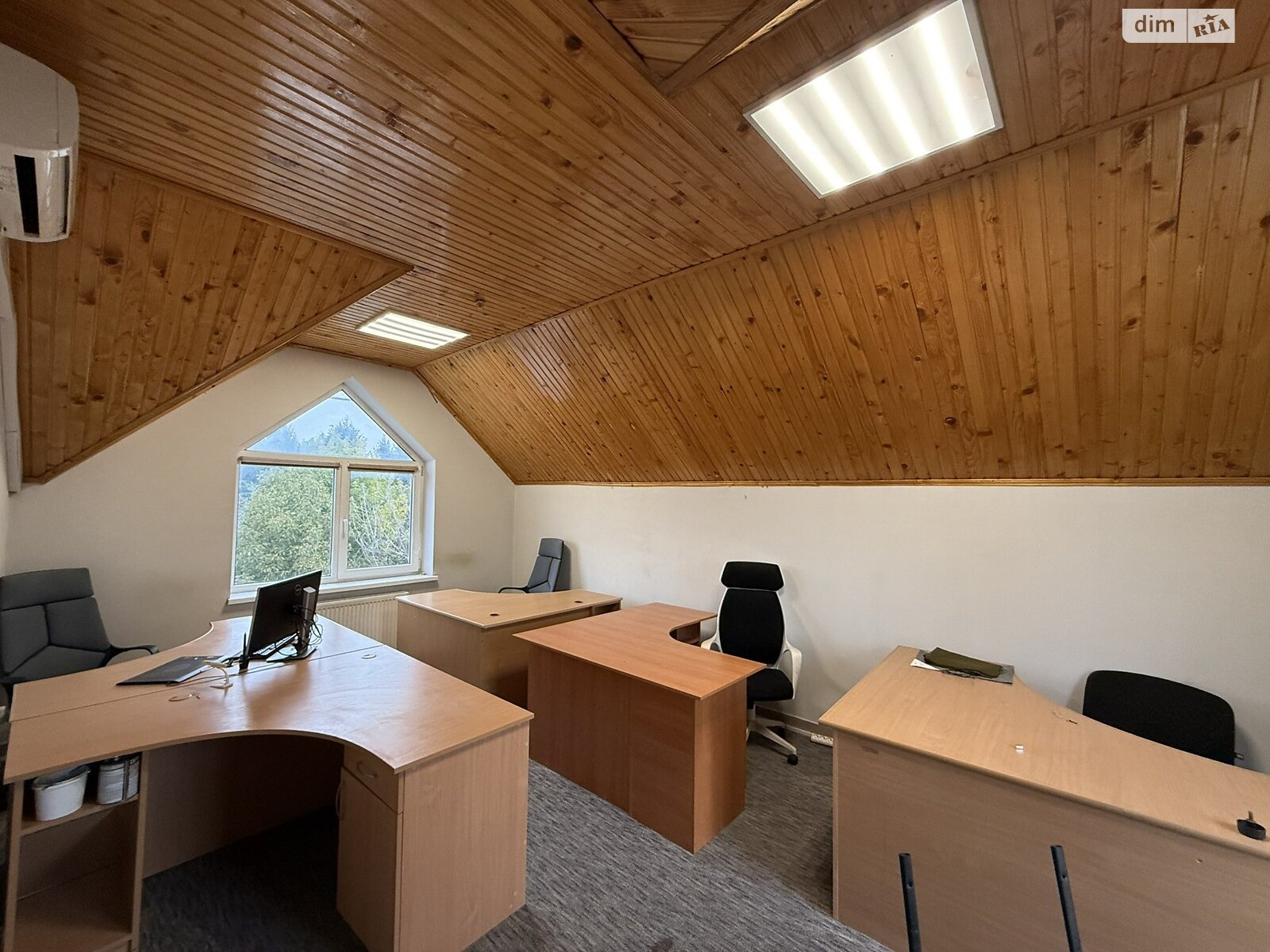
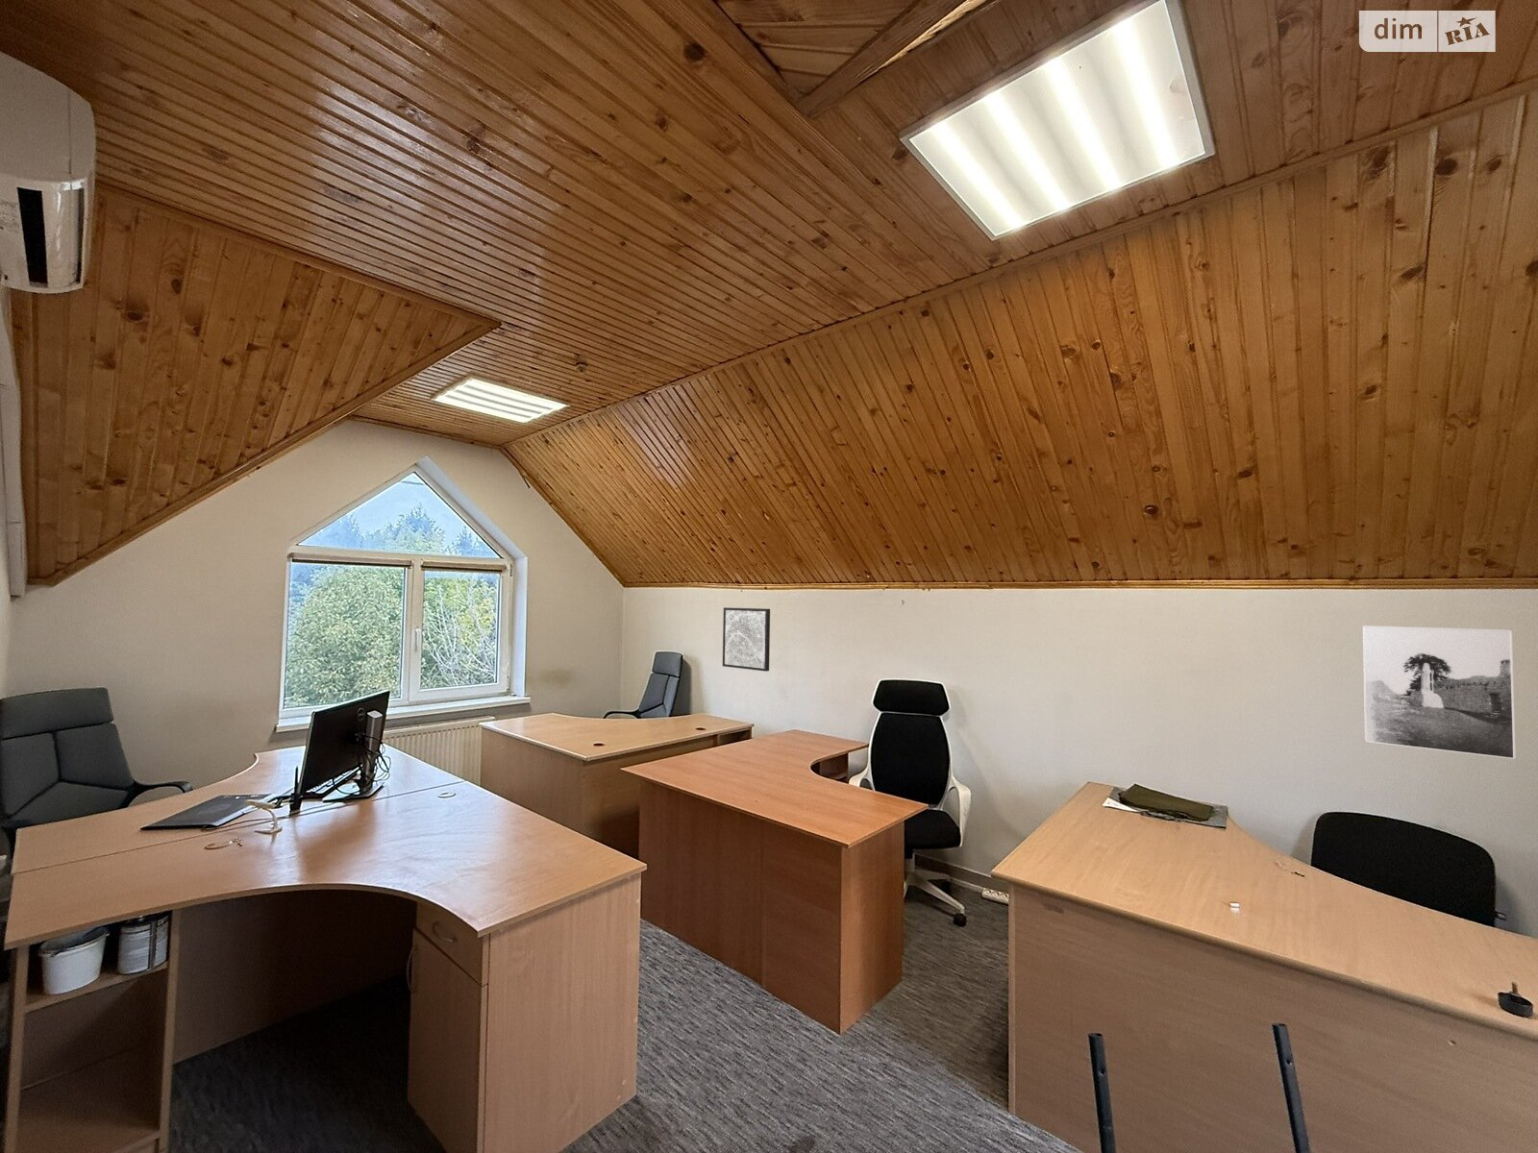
+ wall art [722,607,771,672]
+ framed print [1361,625,1517,761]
